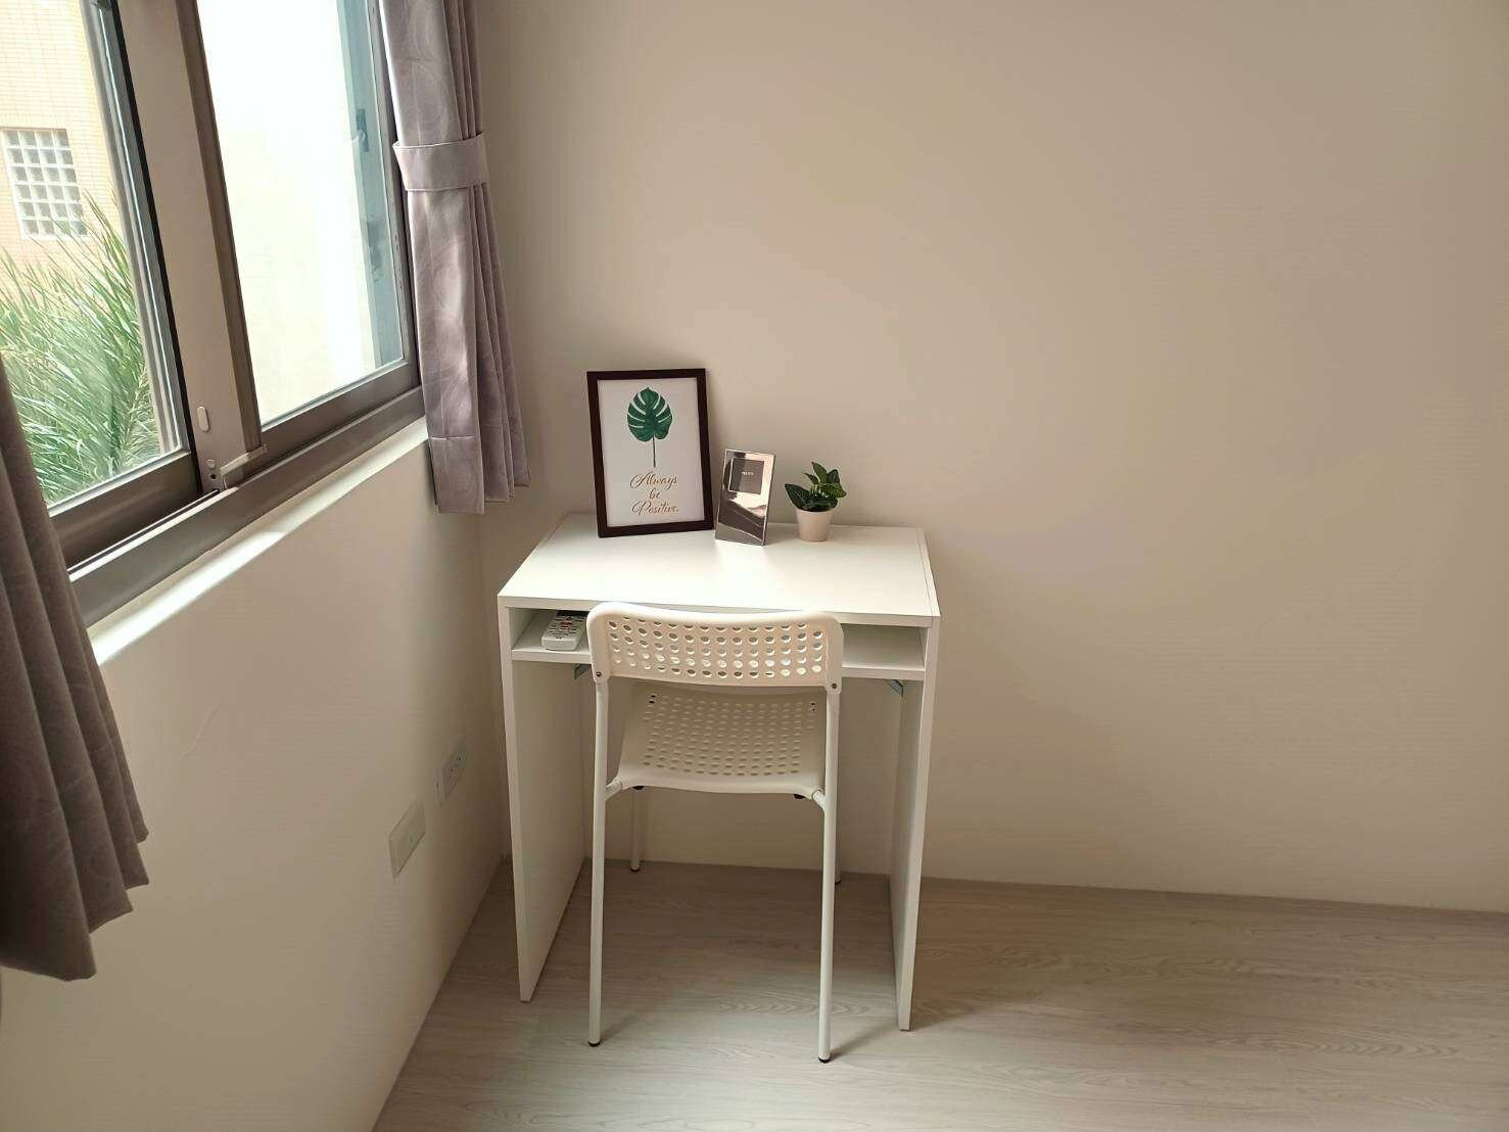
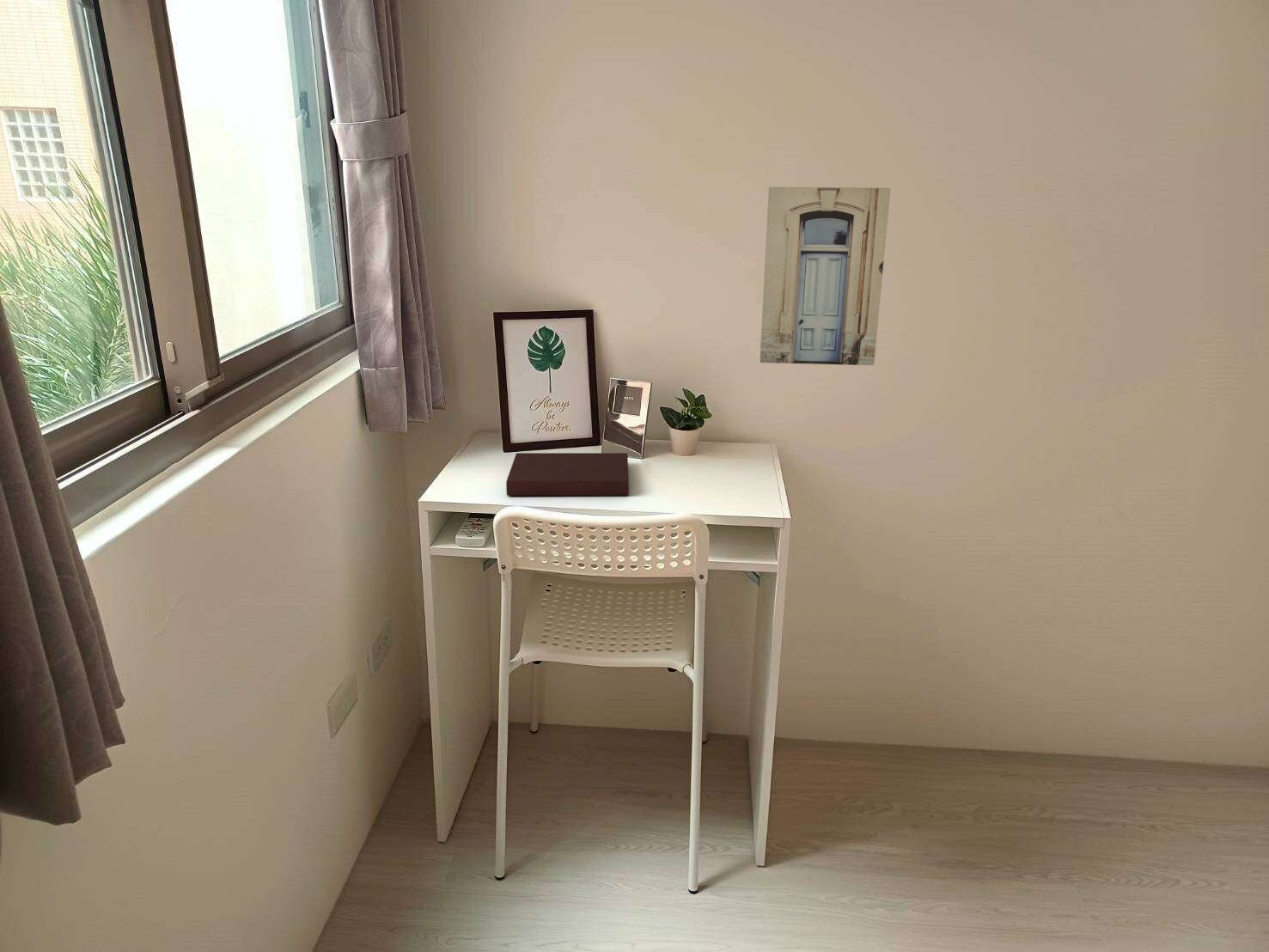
+ wall art [760,186,891,366]
+ notebook [505,452,629,497]
